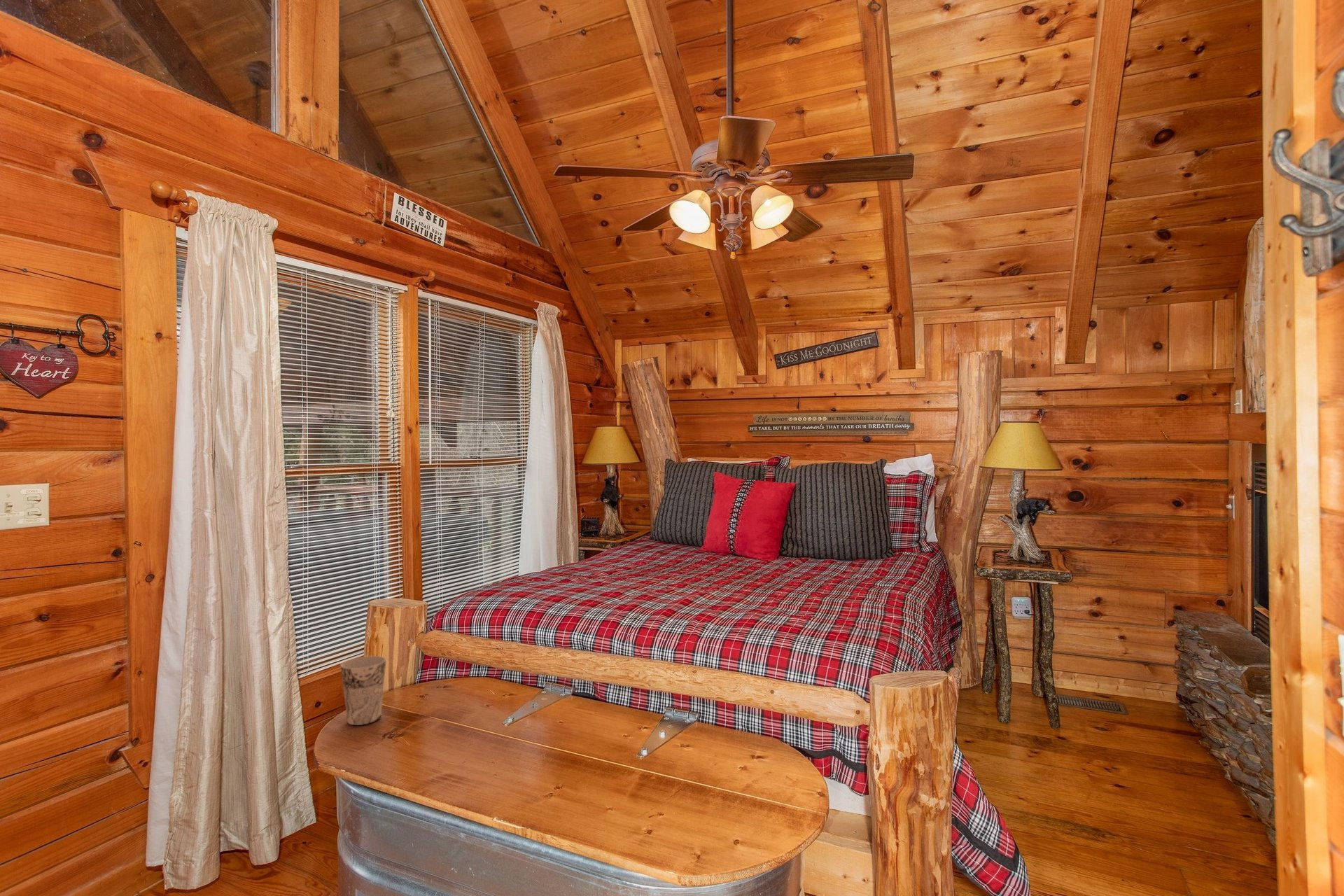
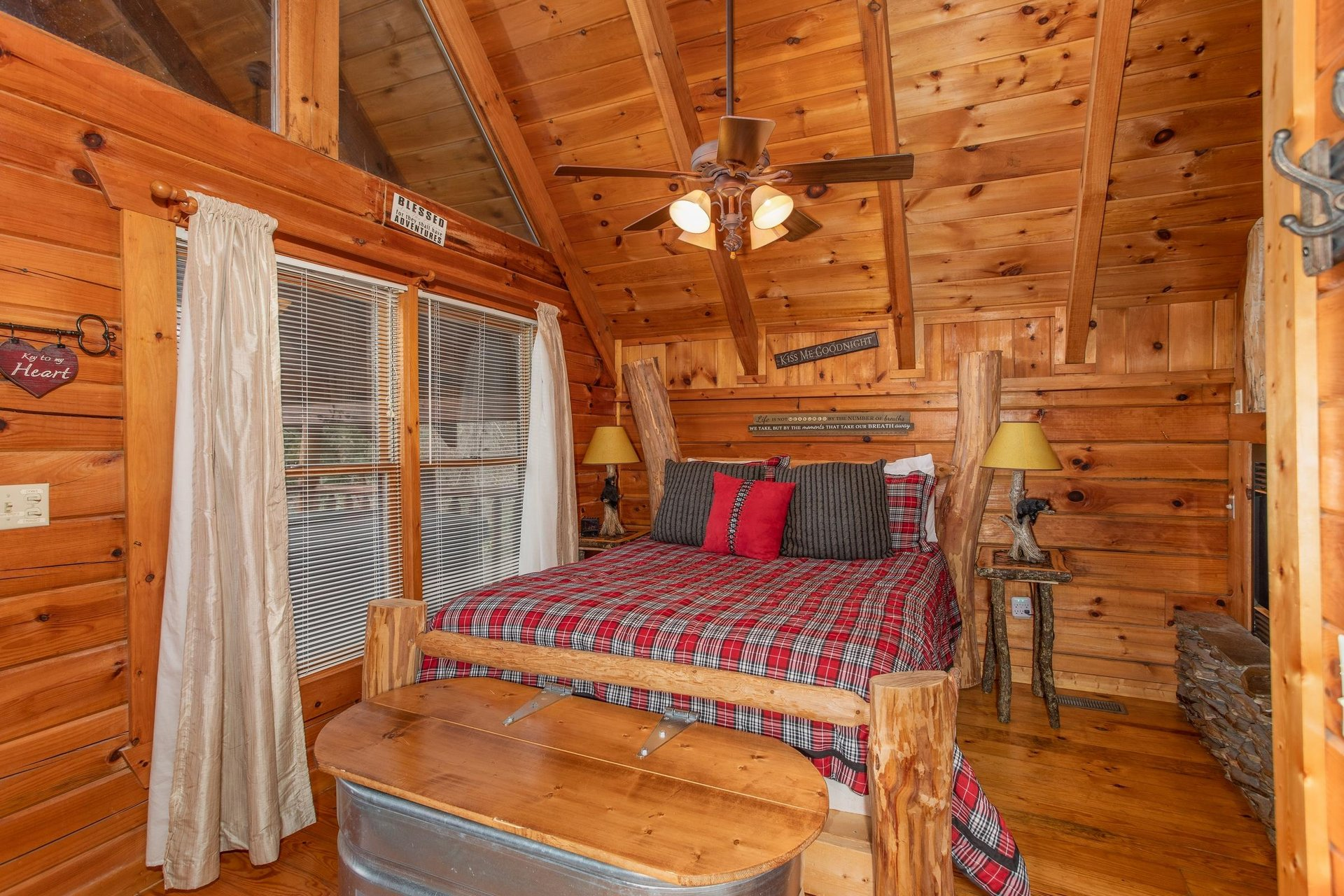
- cup [339,655,387,726]
